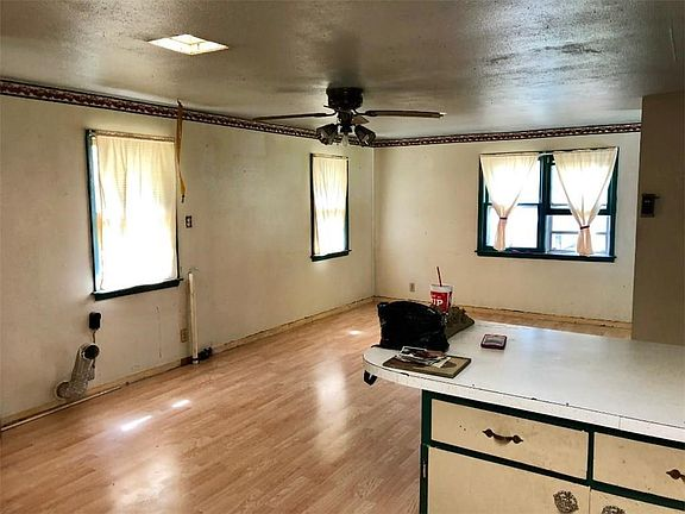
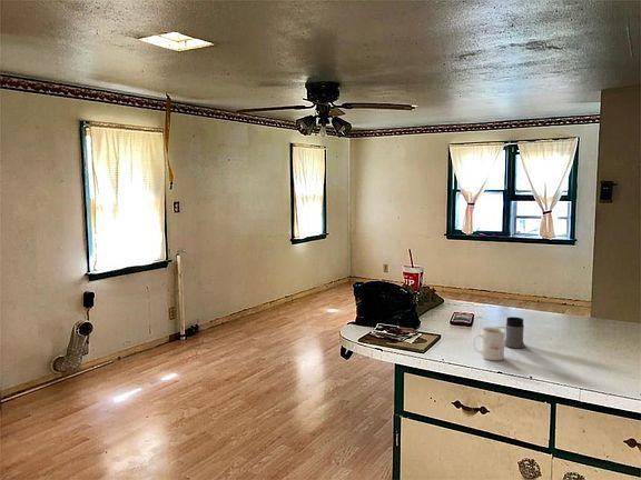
+ mug [472,326,506,362]
+ mug [497,316,526,349]
